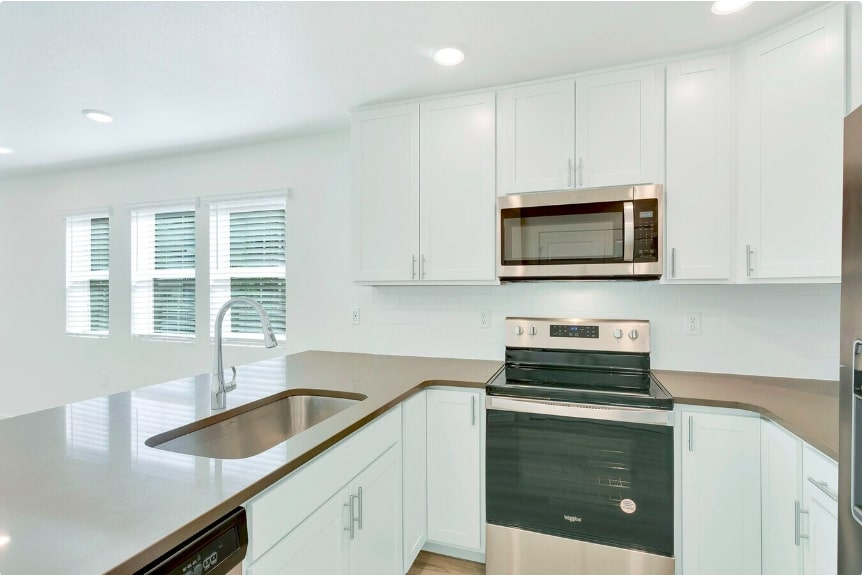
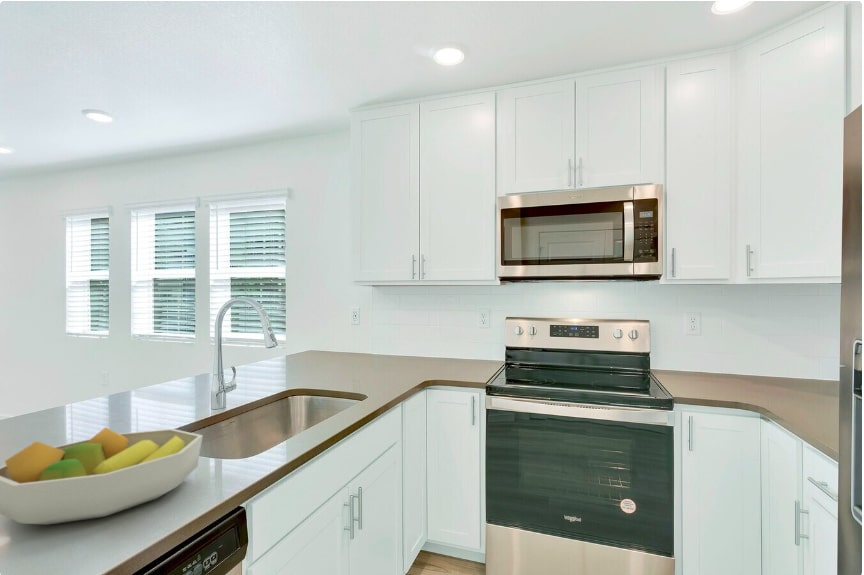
+ fruit bowl [0,426,204,526]
